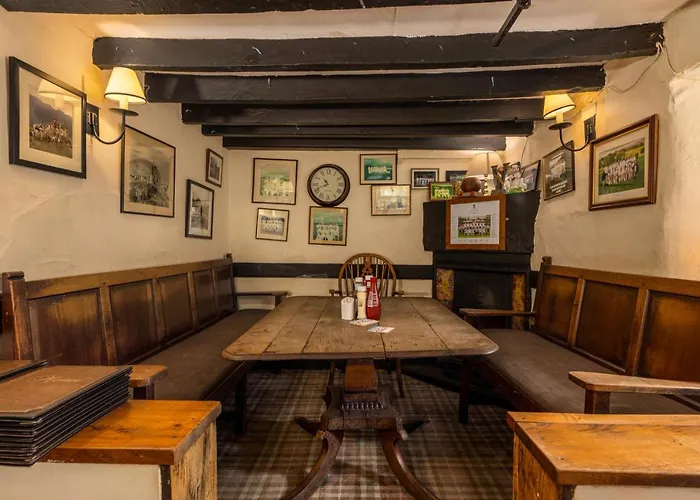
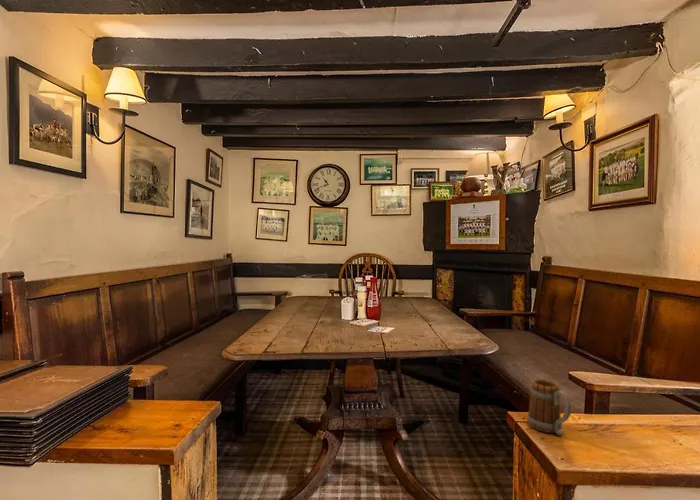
+ beer mug [526,378,572,435]
